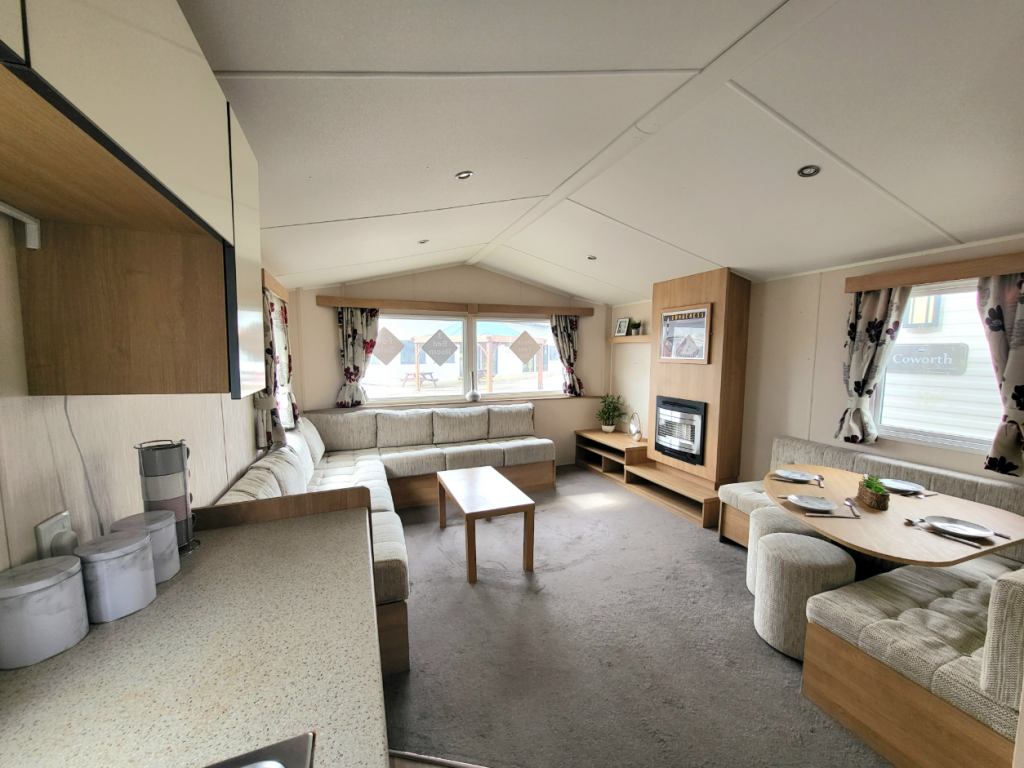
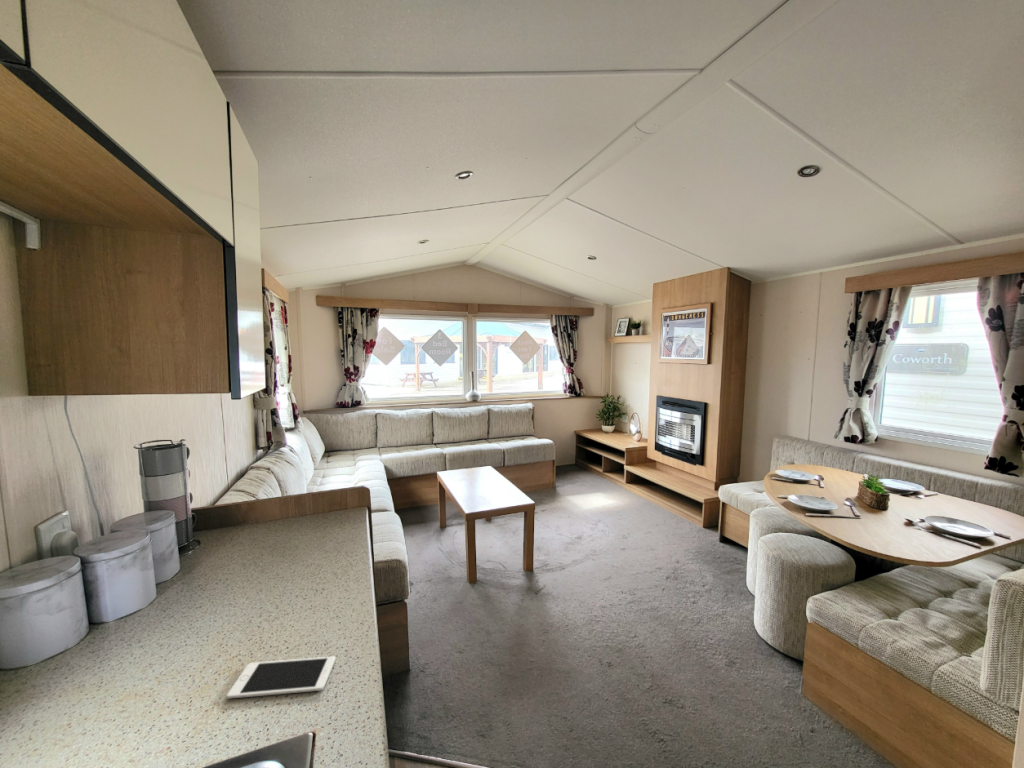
+ cell phone [226,655,336,700]
